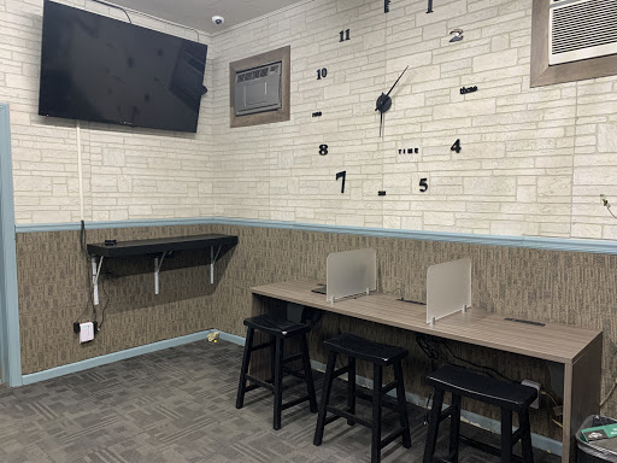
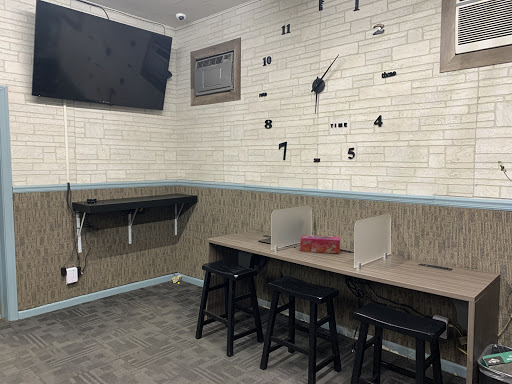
+ tissue box [299,234,341,254]
